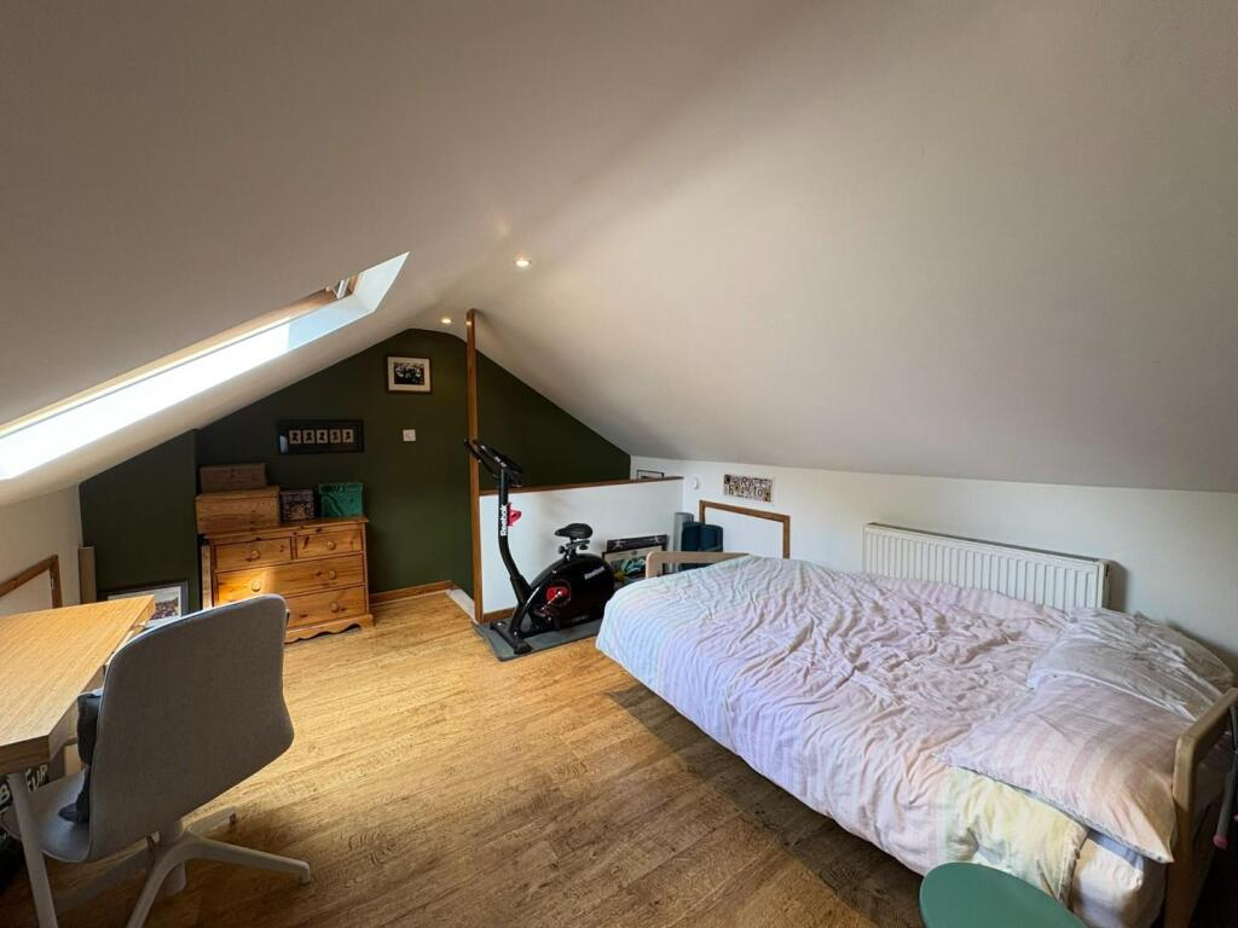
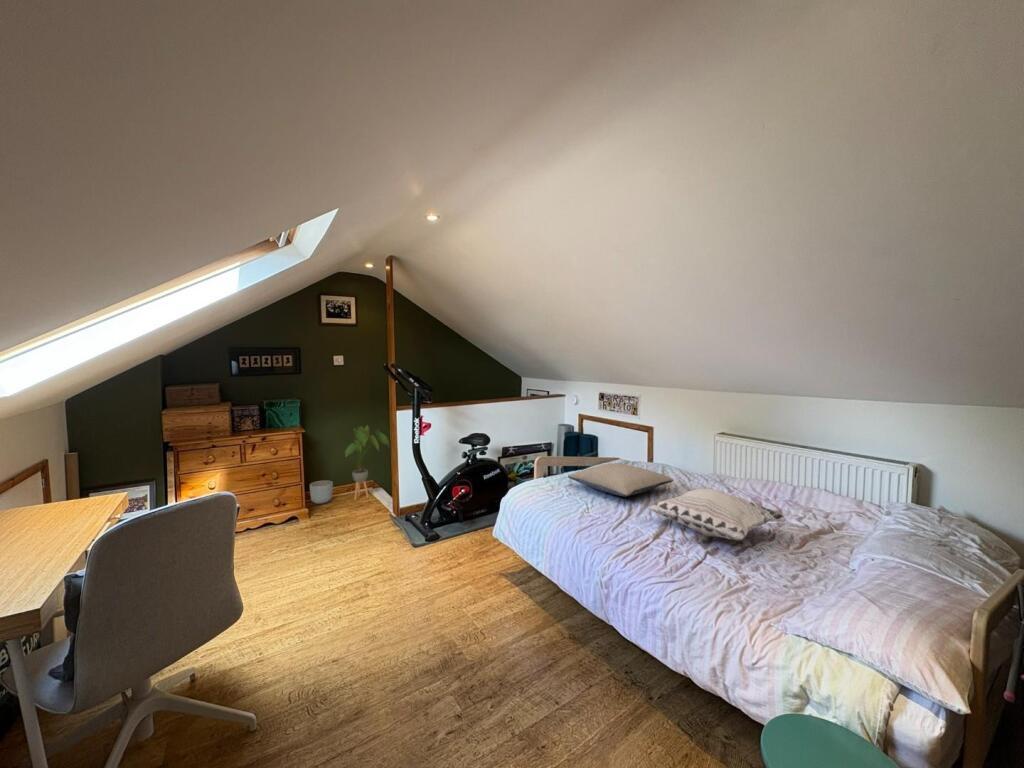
+ pillow [566,462,674,498]
+ house plant [343,425,390,501]
+ planter [309,479,334,505]
+ decorative pillow [647,488,785,541]
